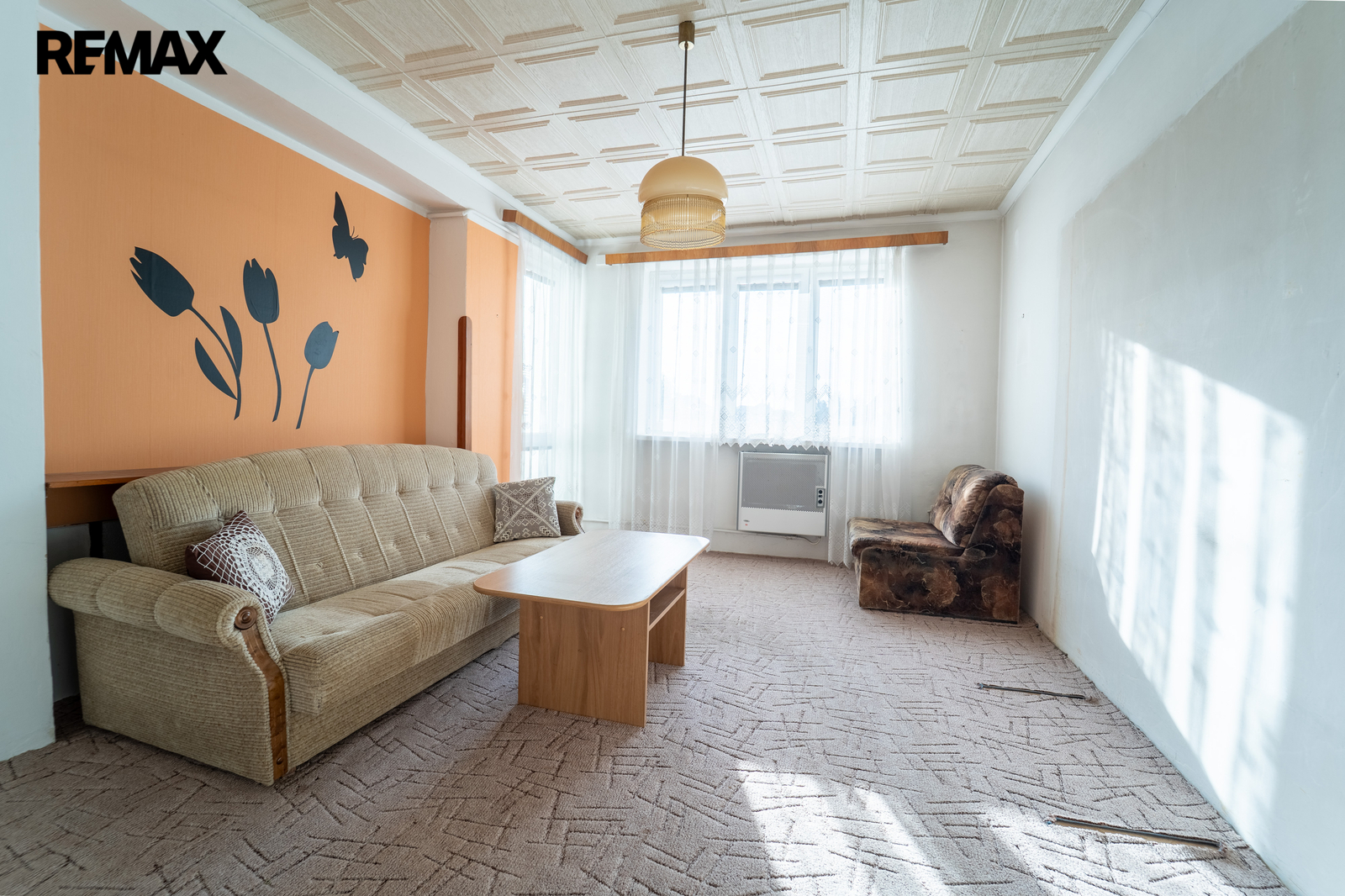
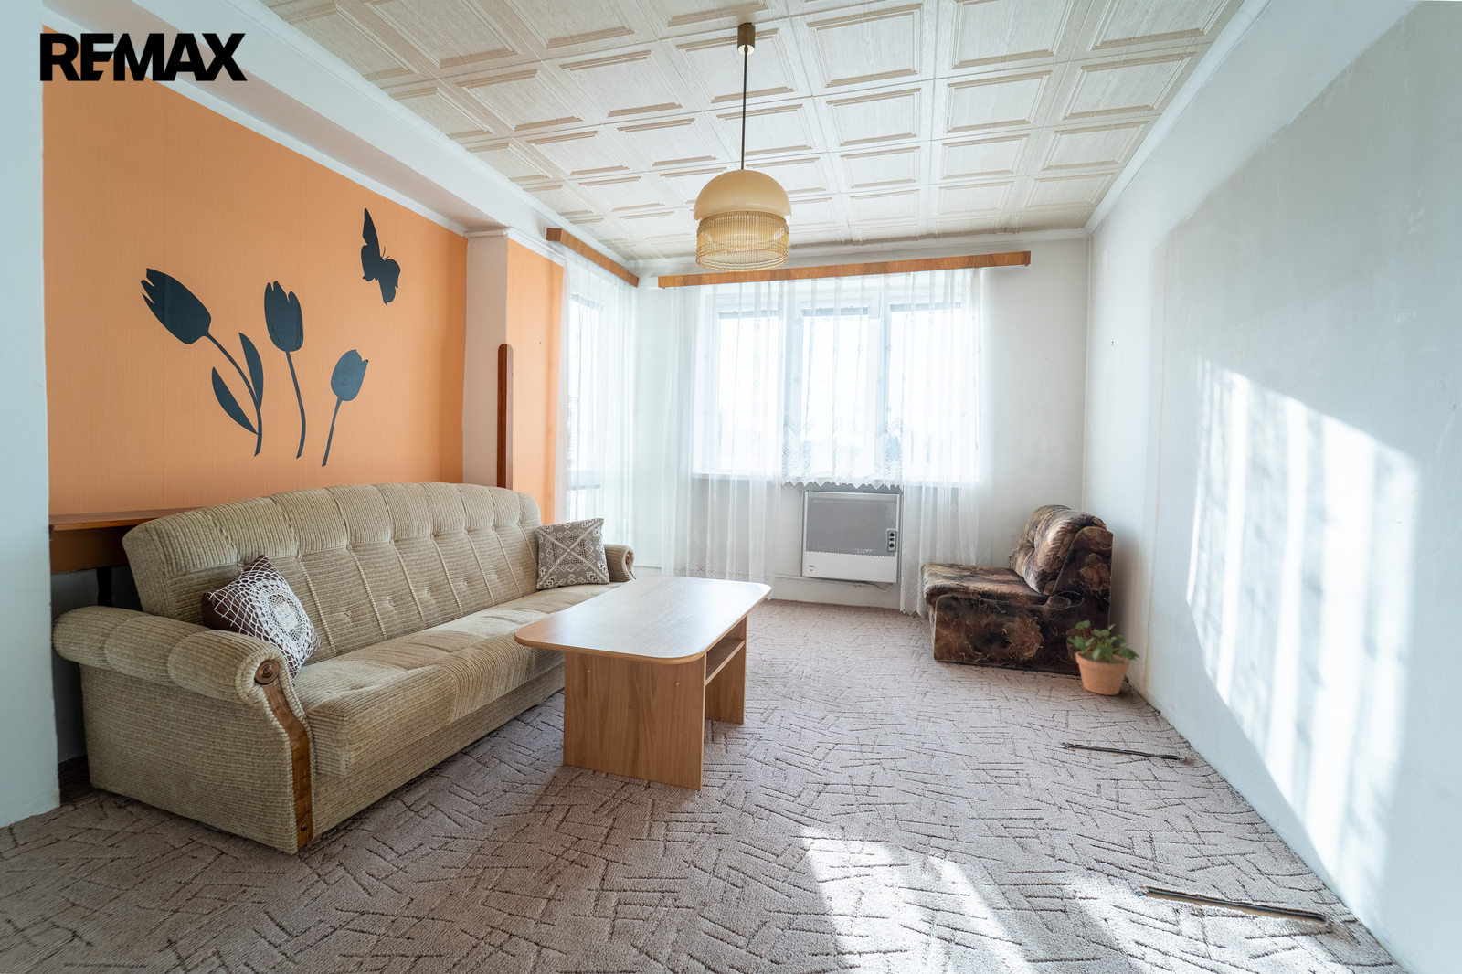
+ potted plant [1069,620,1142,696]
